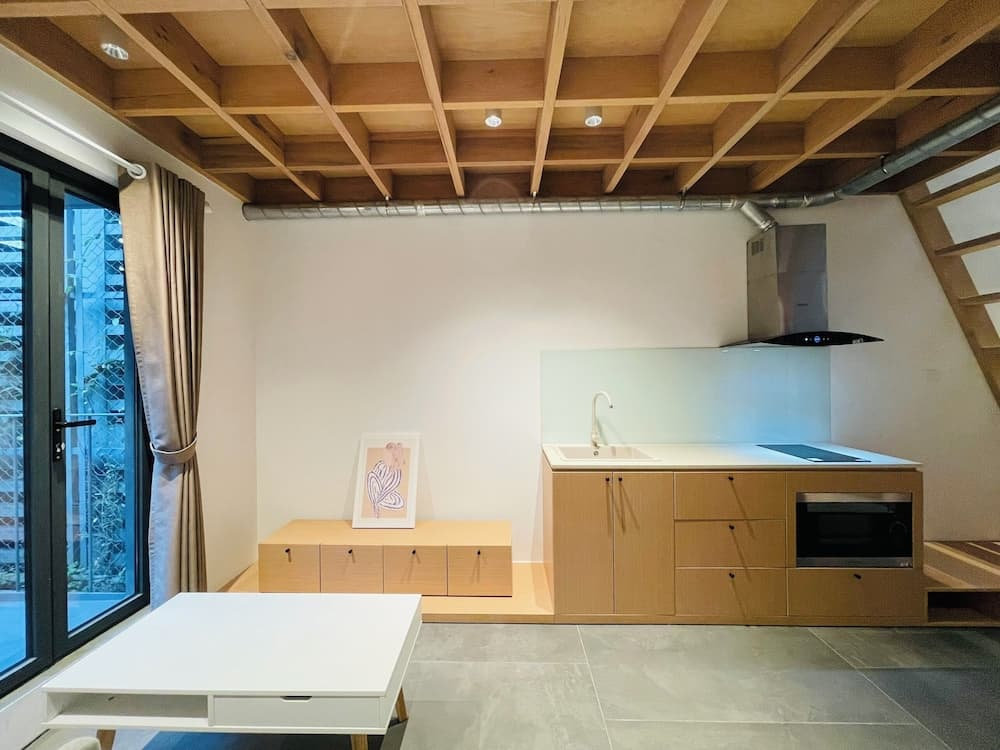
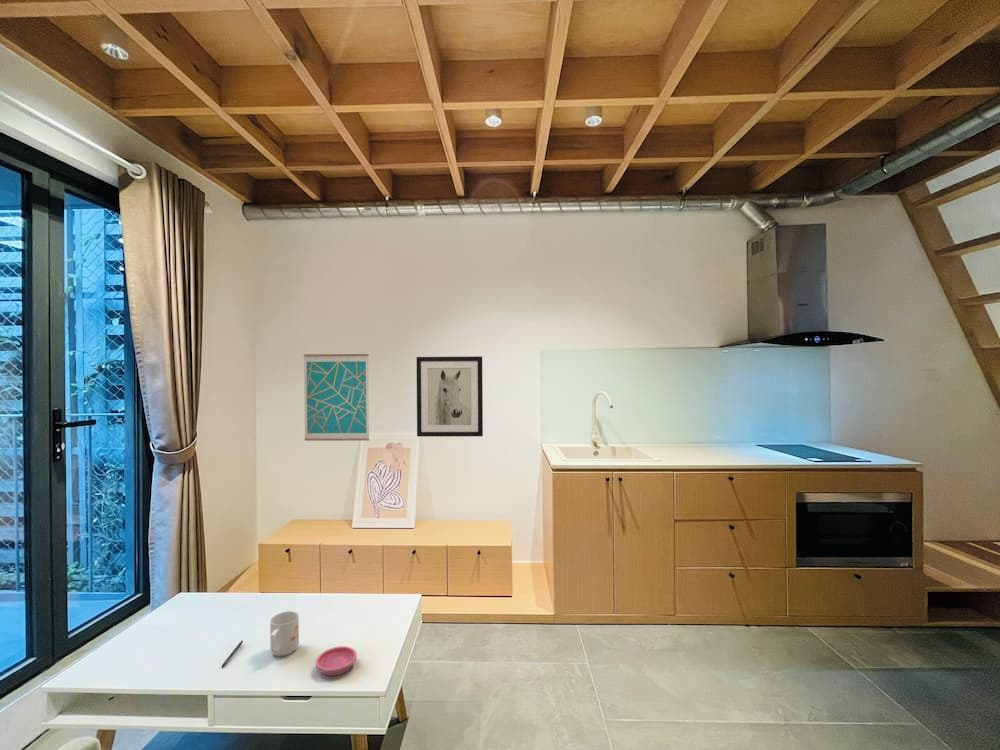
+ wall art [303,353,370,442]
+ wall art [415,355,484,438]
+ mug [269,610,300,657]
+ pen [220,639,244,669]
+ saucer [315,645,358,677]
